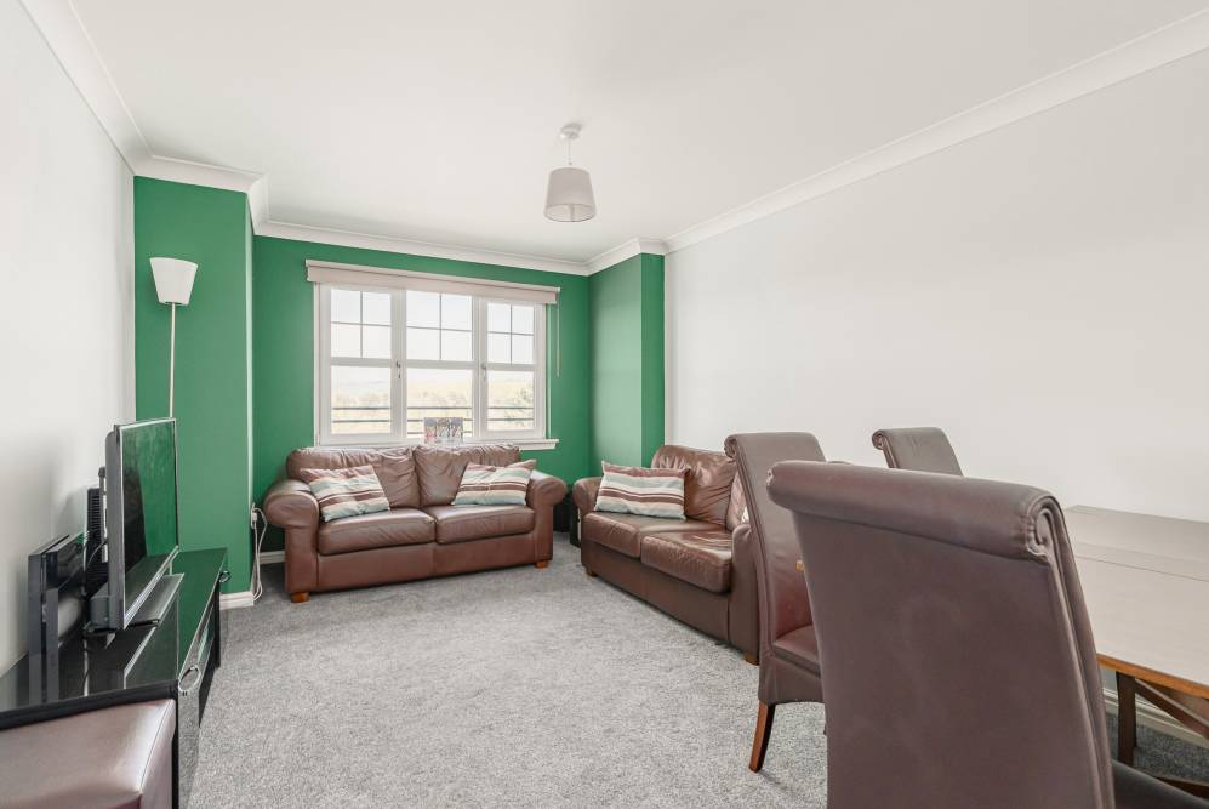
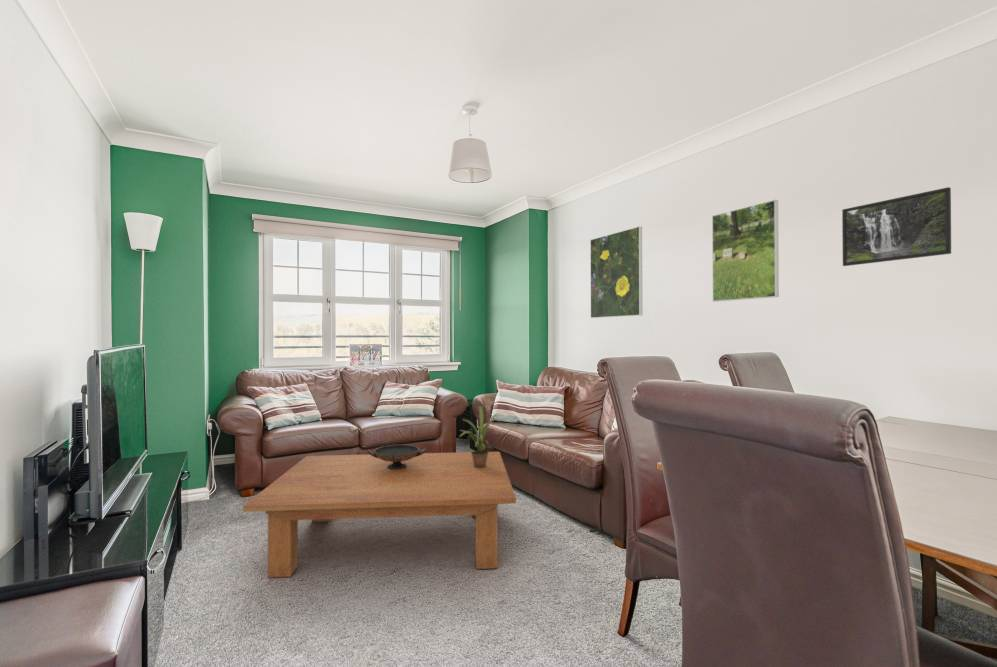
+ coffee table [242,451,517,579]
+ decorative bowl [367,444,427,470]
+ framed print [711,199,780,303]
+ potted plant [458,405,505,468]
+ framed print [589,225,643,319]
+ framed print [841,186,952,267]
